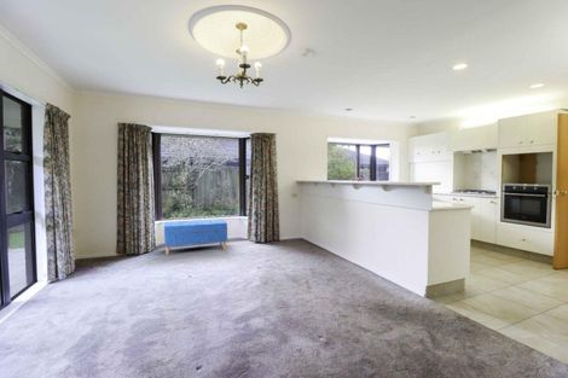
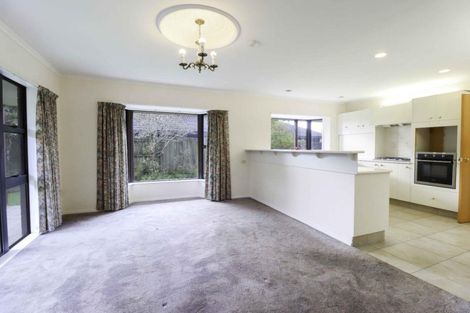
- bench [163,219,228,256]
